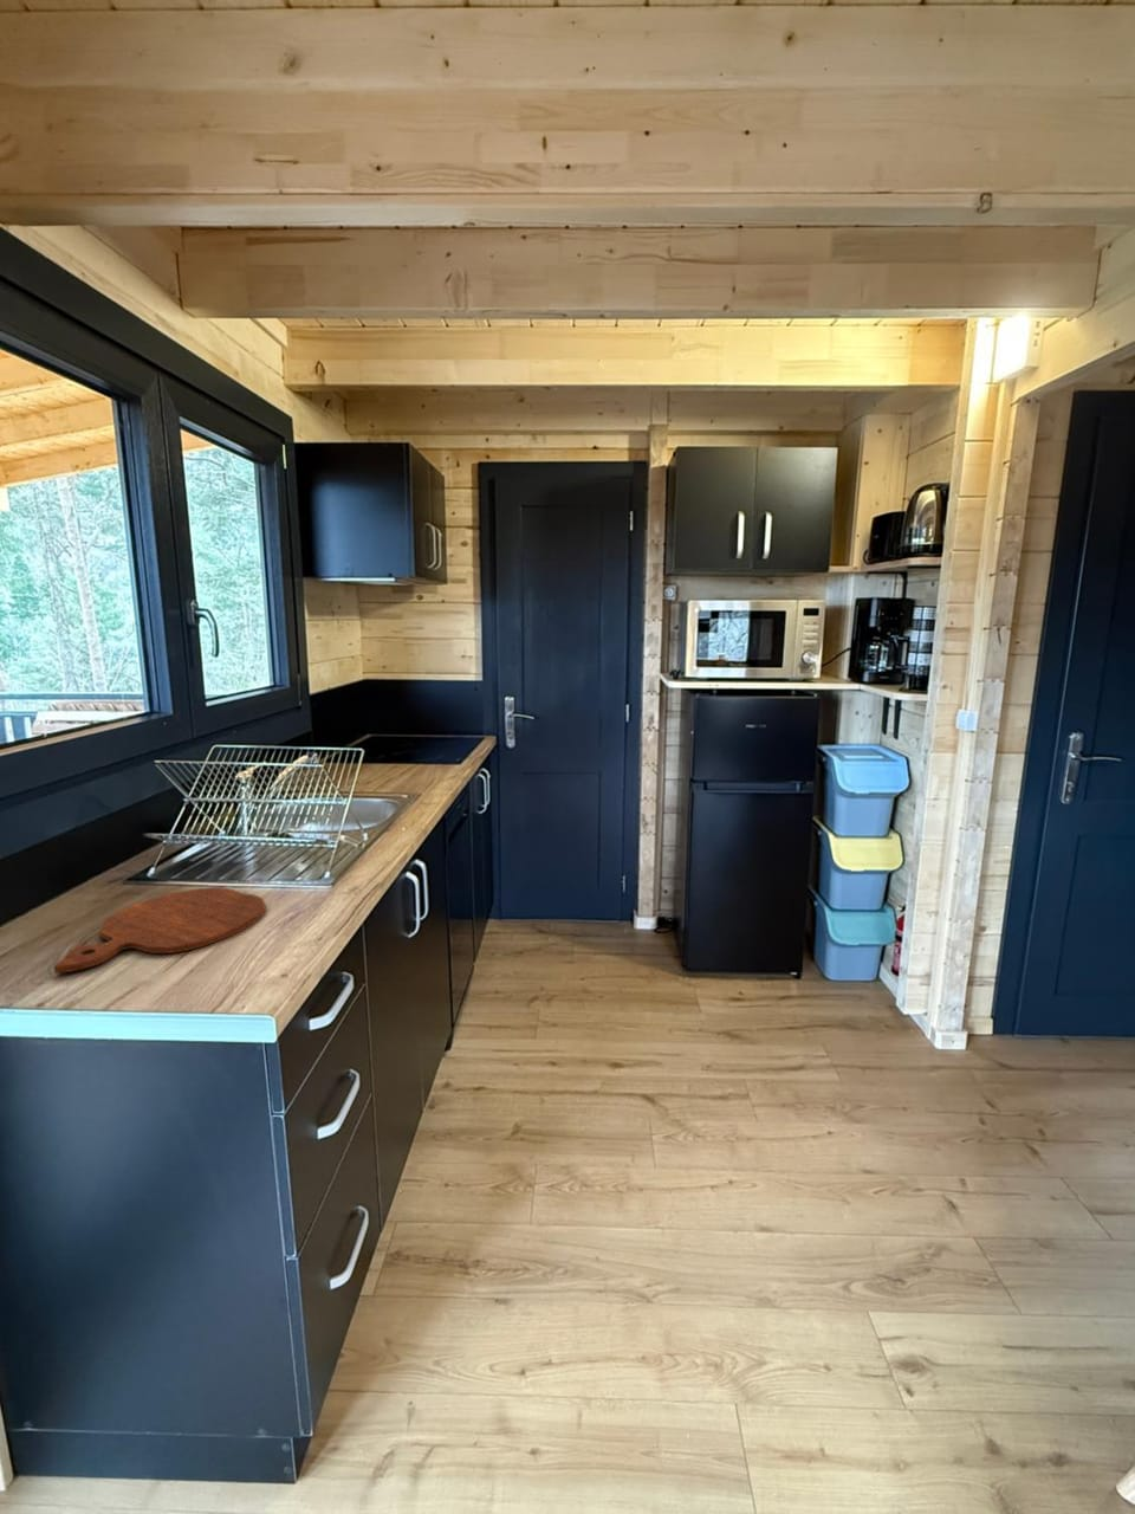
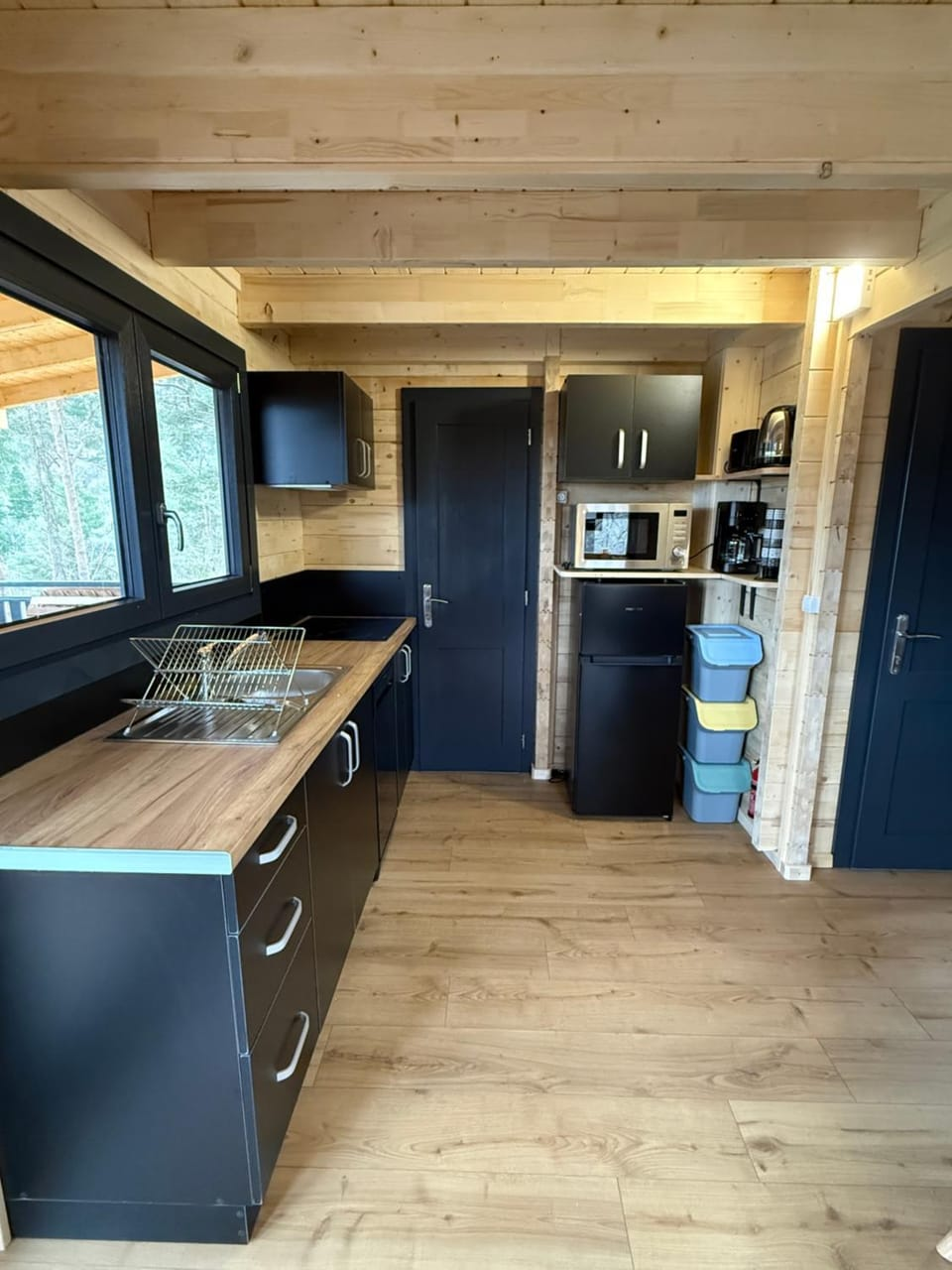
- cutting board [52,886,266,975]
